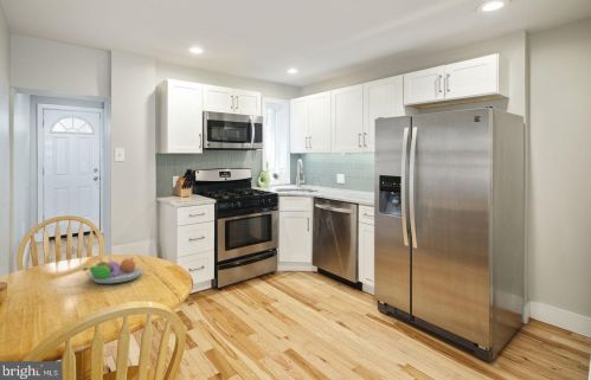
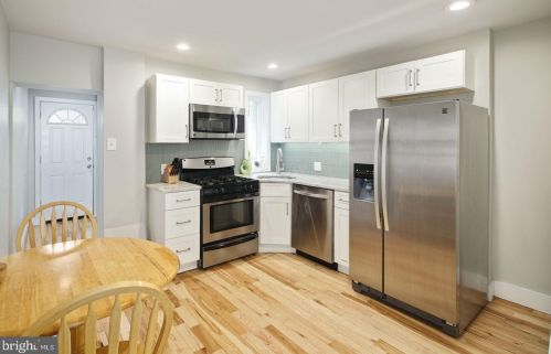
- fruit bowl [82,257,144,284]
